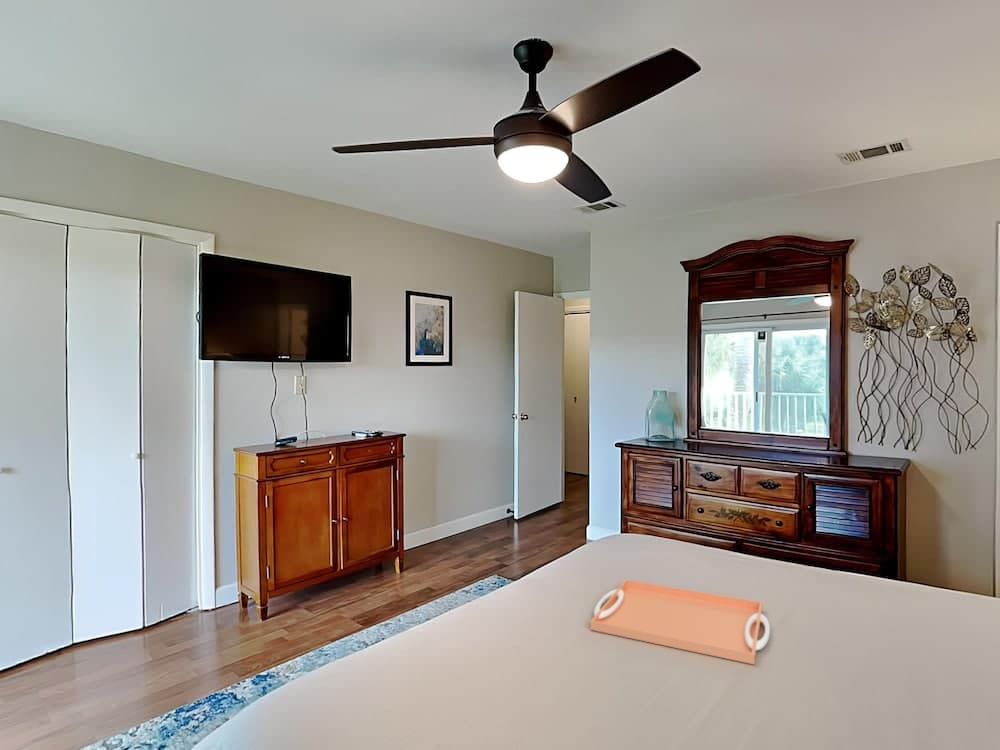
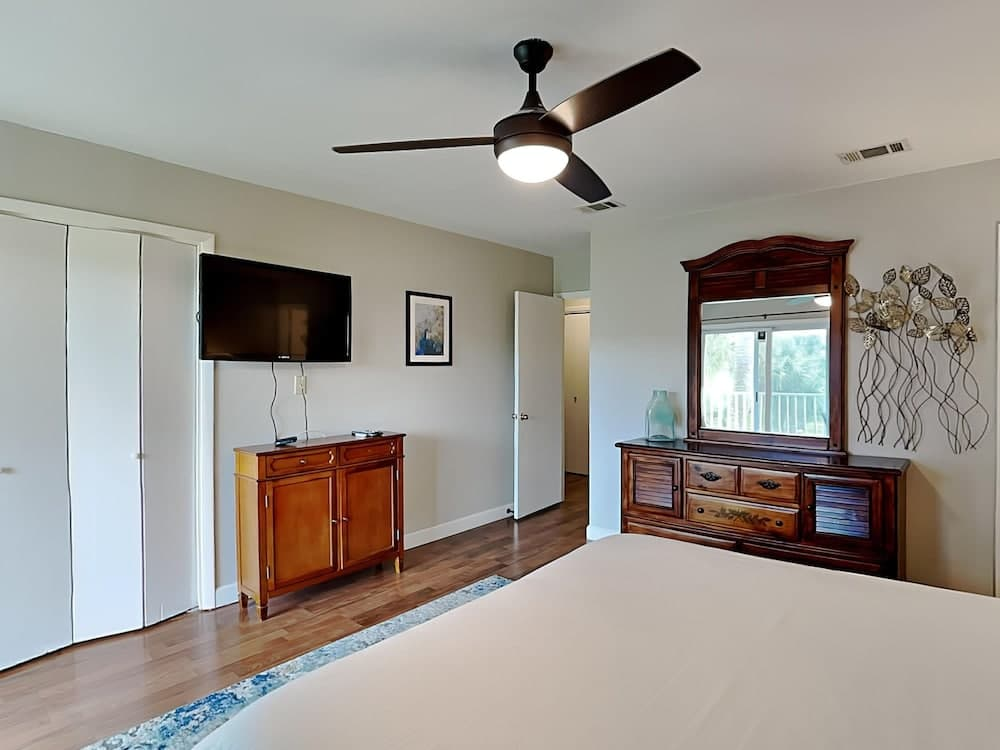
- serving tray [589,578,771,665]
